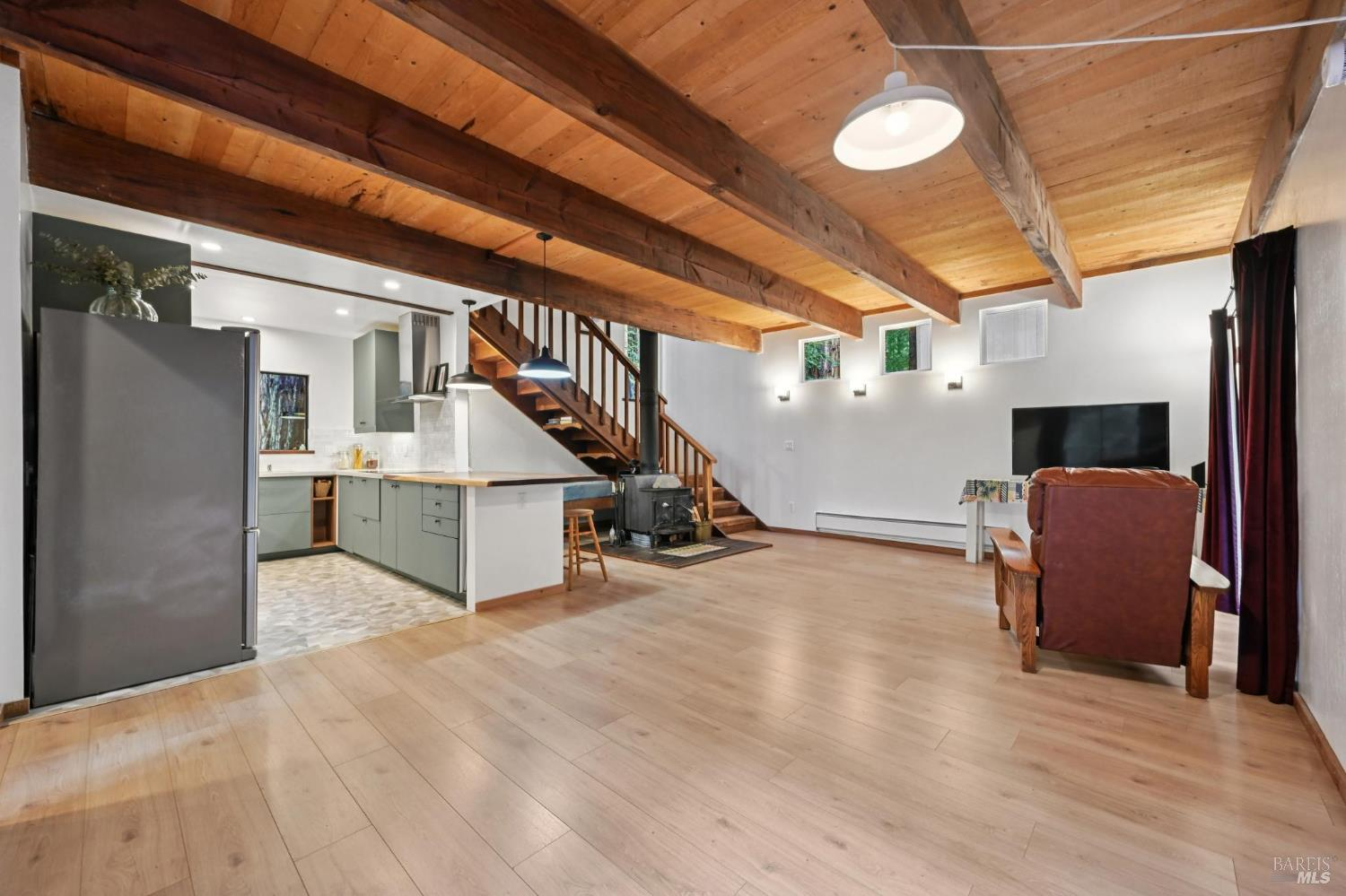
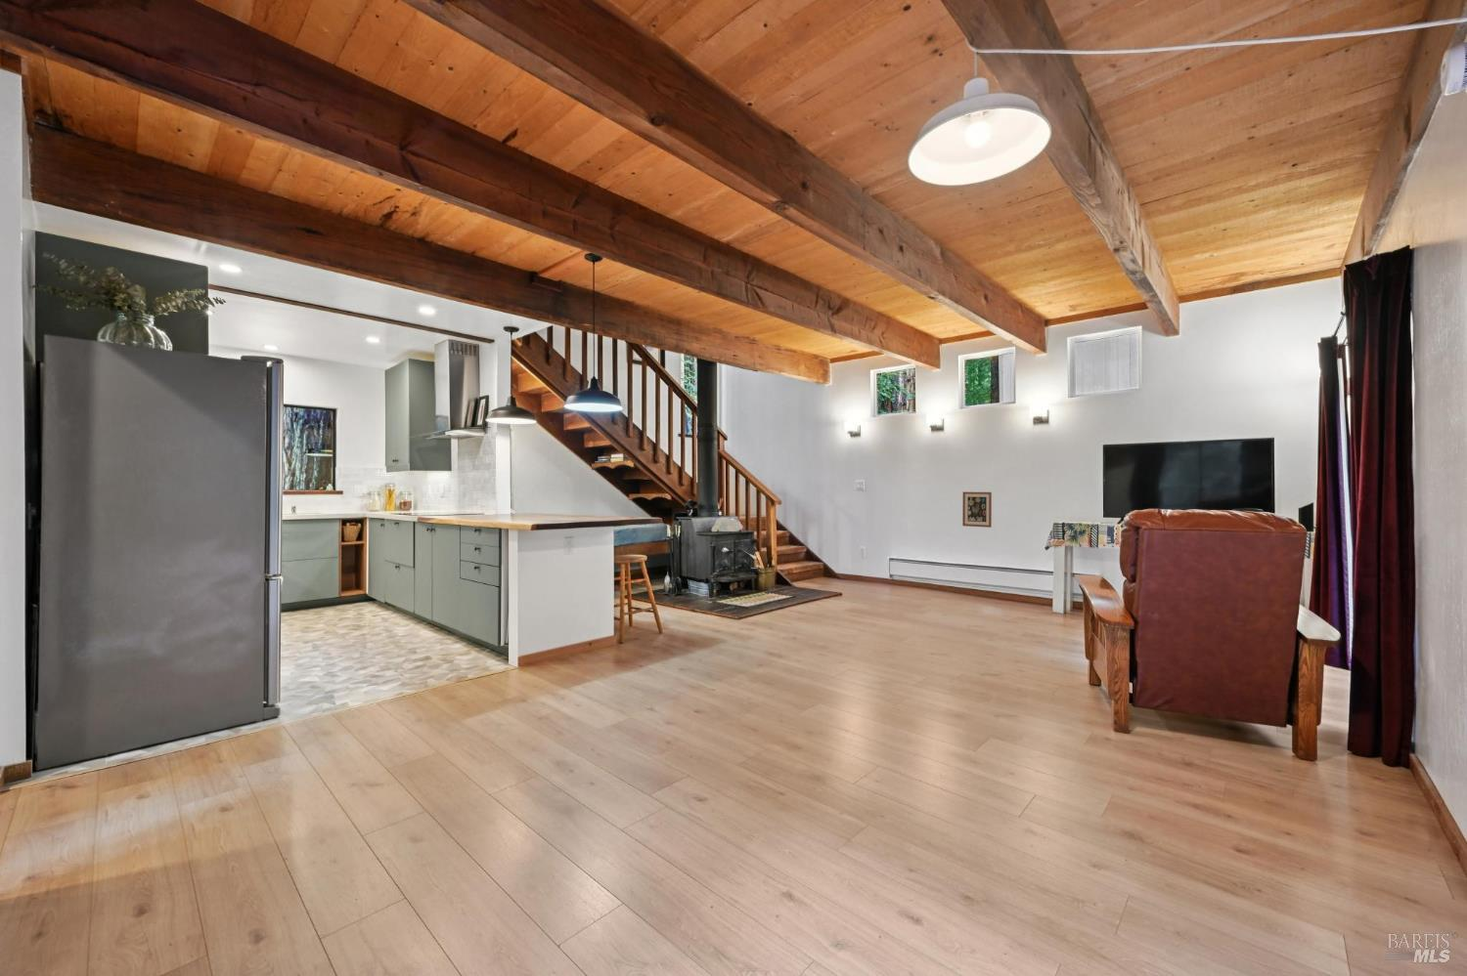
+ wall art [961,490,993,528]
